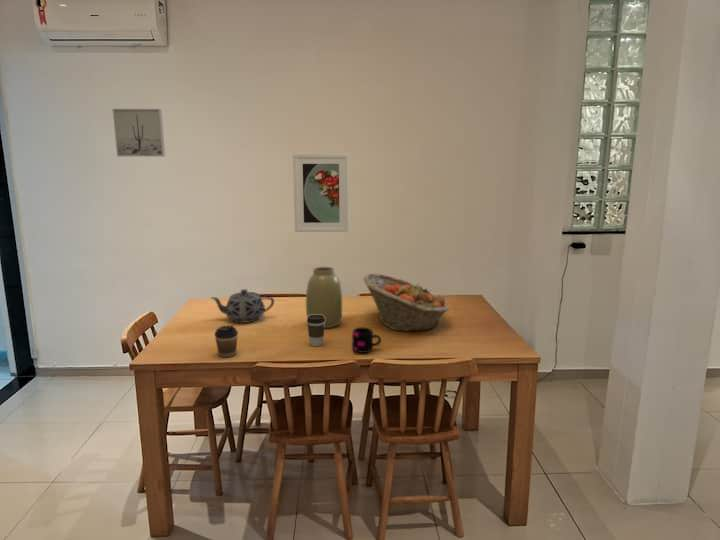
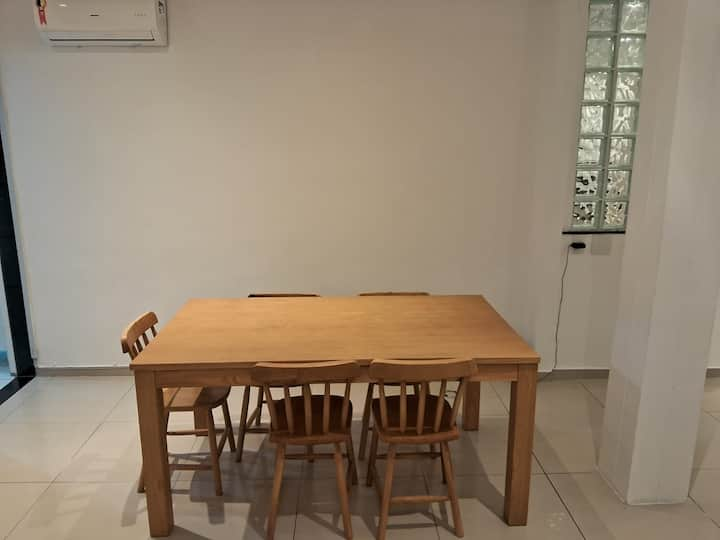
- coffee cup [213,324,239,358]
- wall art [112,108,166,157]
- vase [305,266,343,329]
- coffee cup [306,315,325,347]
- mug [351,326,382,354]
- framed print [292,153,350,233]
- teapot [209,288,275,324]
- fruit basket [362,273,450,333]
